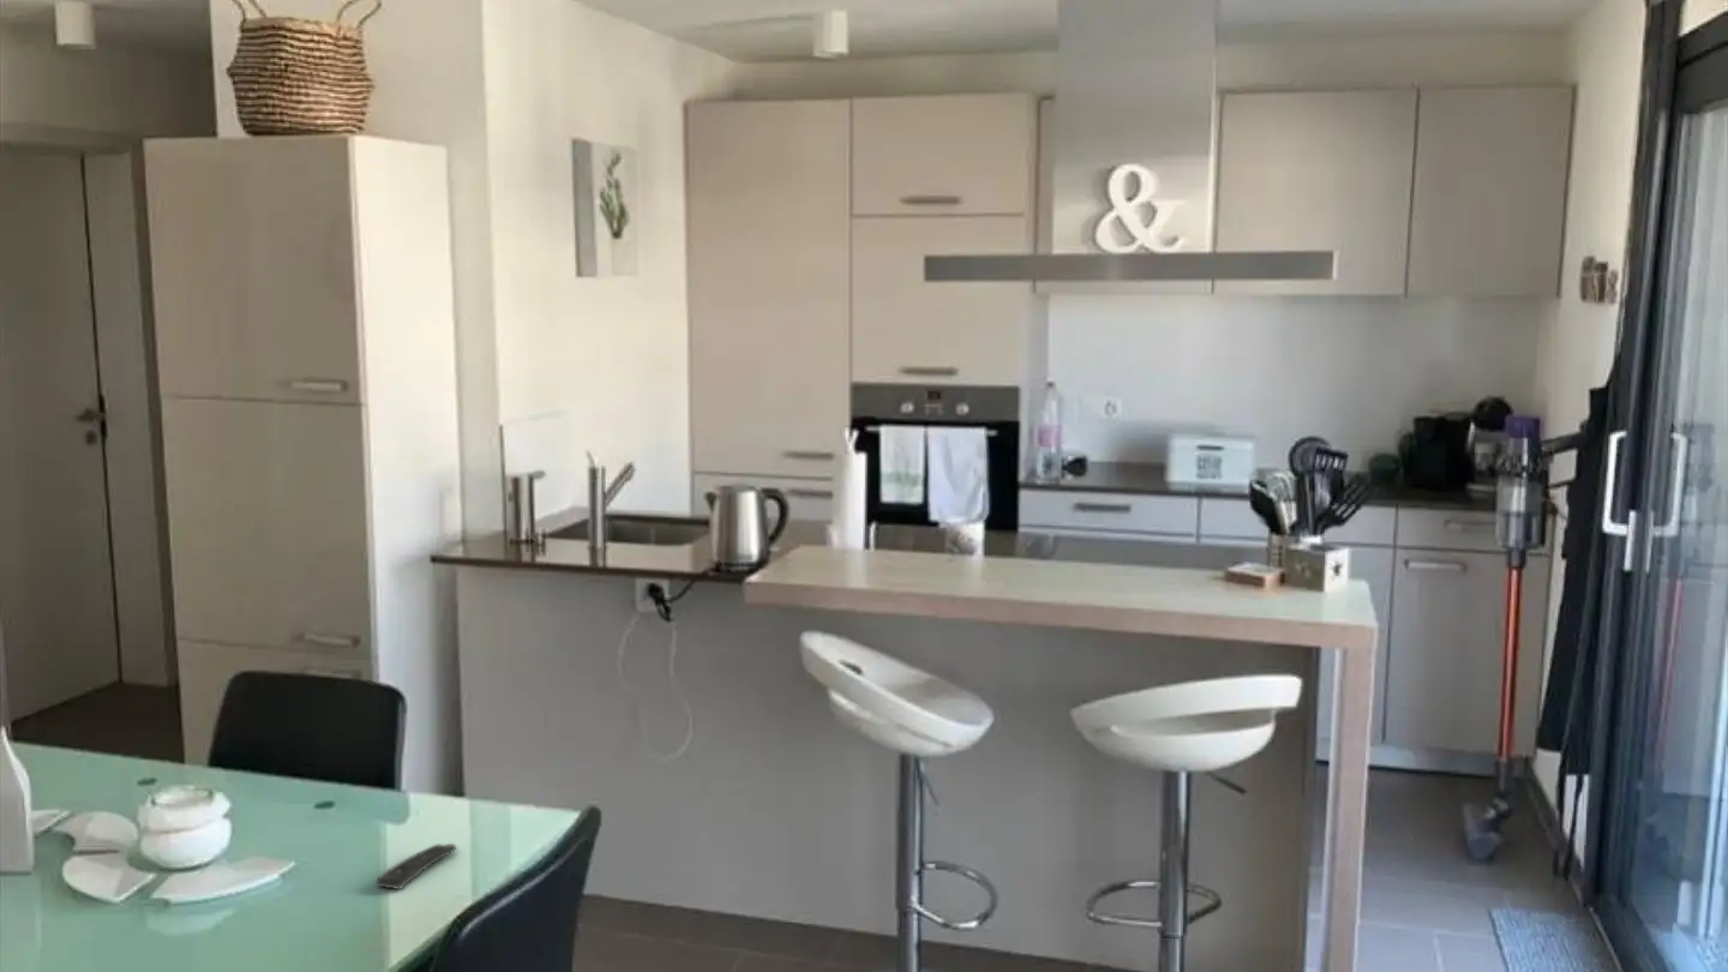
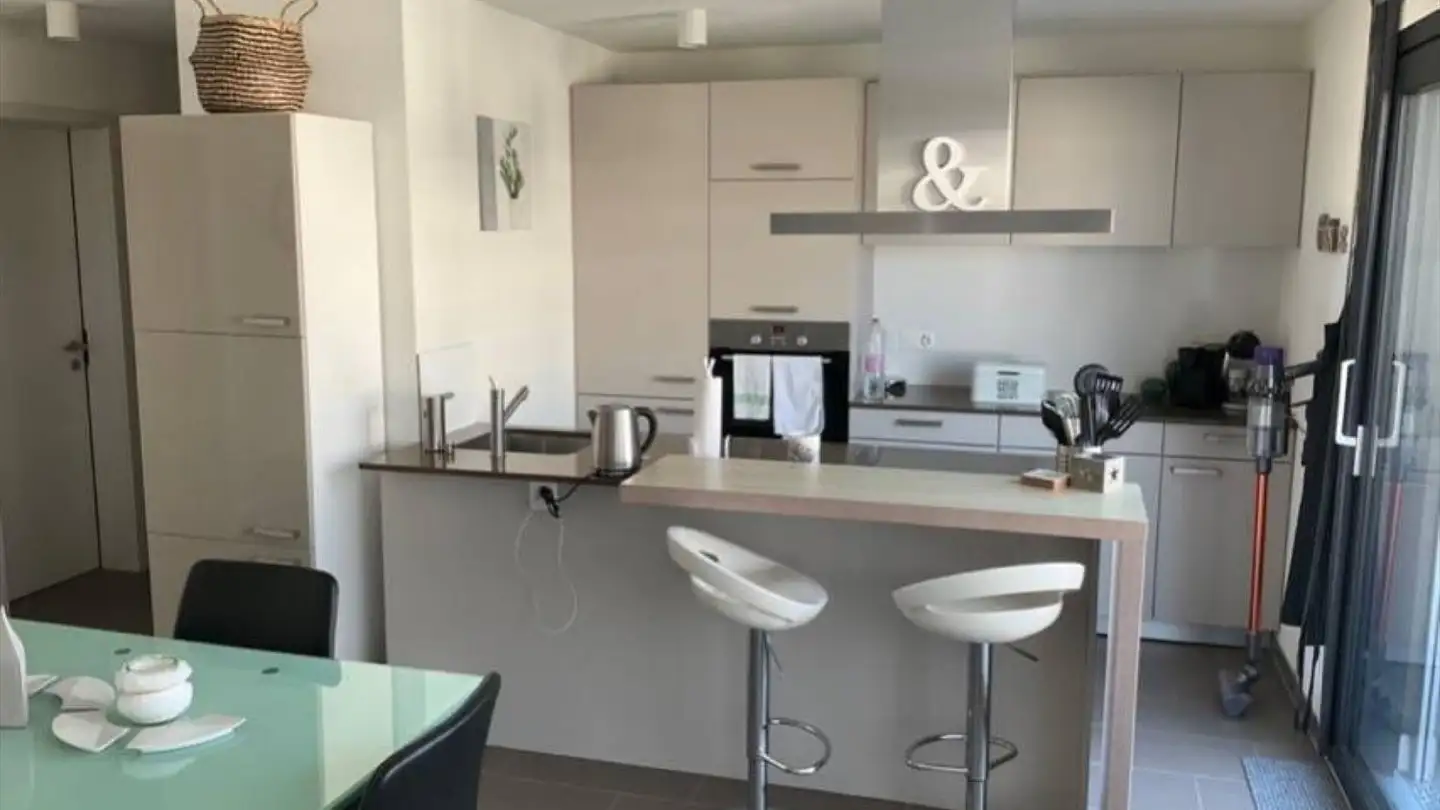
- remote control [376,842,458,890]
